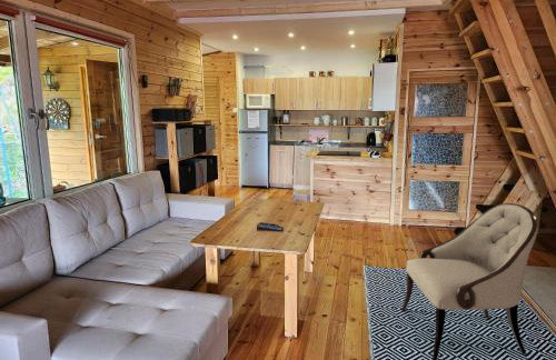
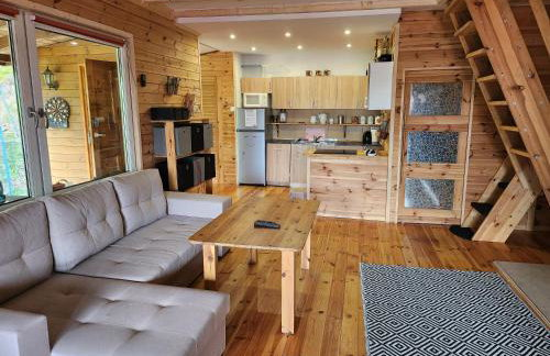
- armchair [400,202,539,360]
